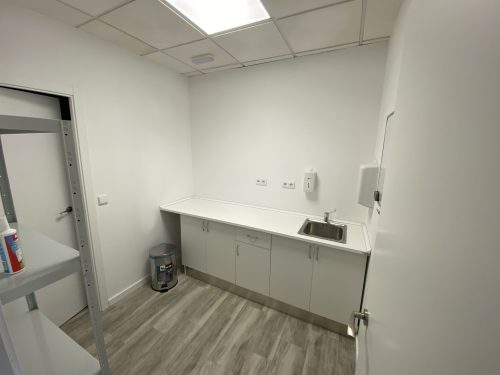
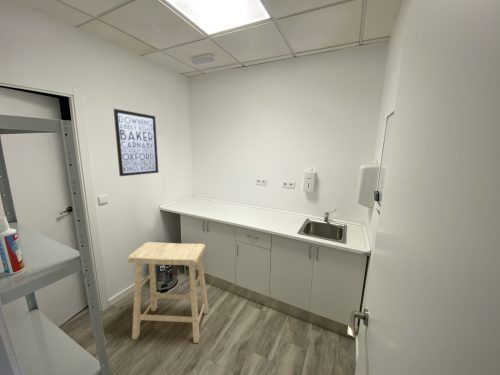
+ wall art [113,108,159,177]
+ stool [126,241,210,344]
